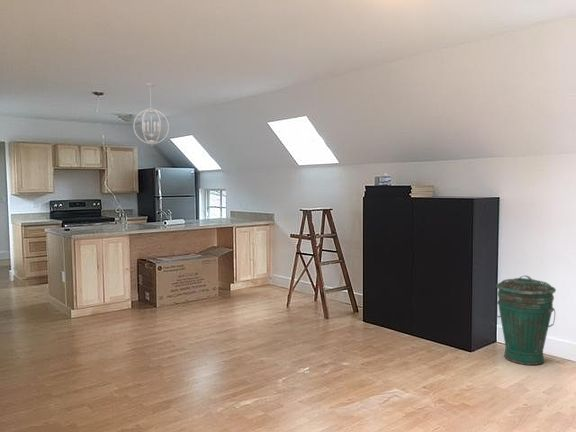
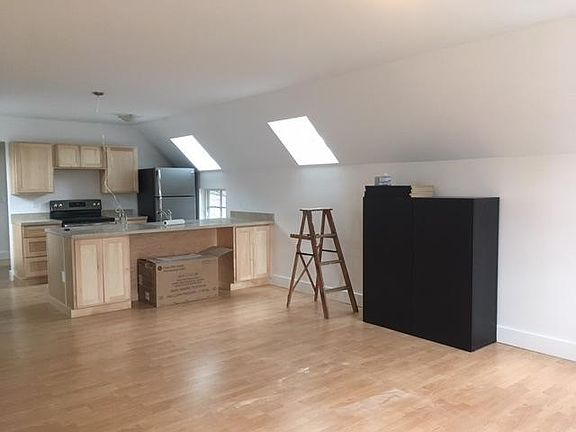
- trash can [495,275,557,366]
- chandelier [132,82,170,147]
